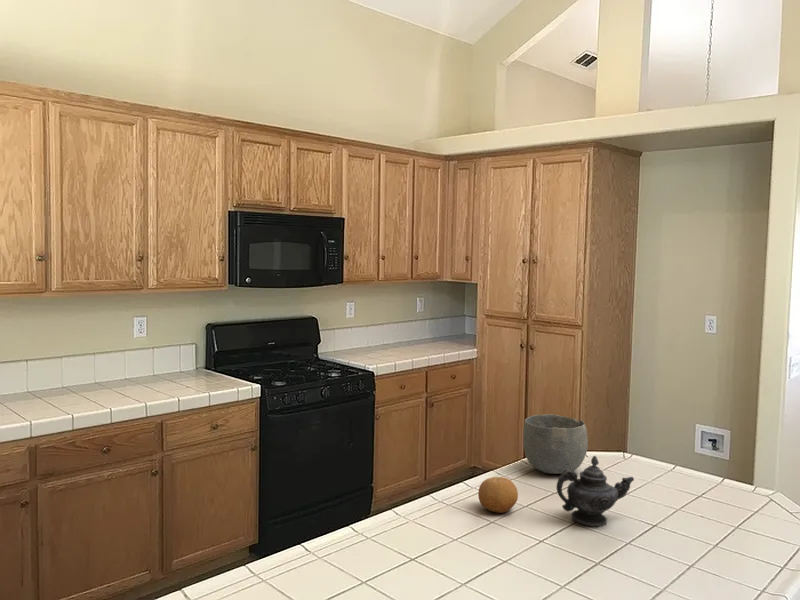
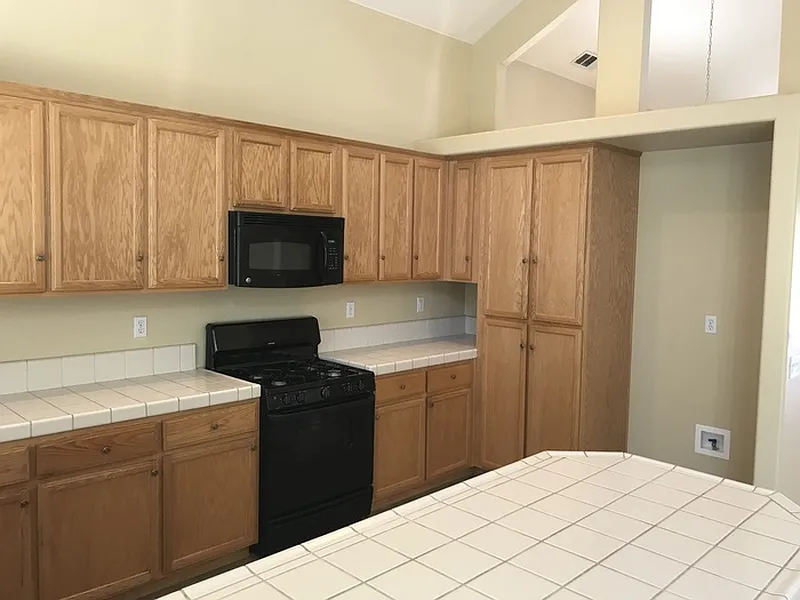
- fruit [477,476,519,514]
- teapot [555,455,635,528]
- bowl [522,413,589,475]
